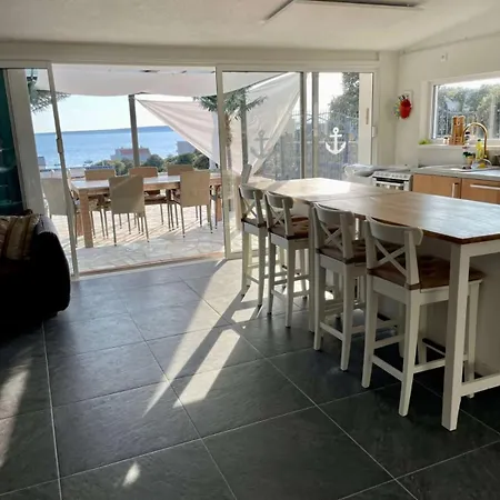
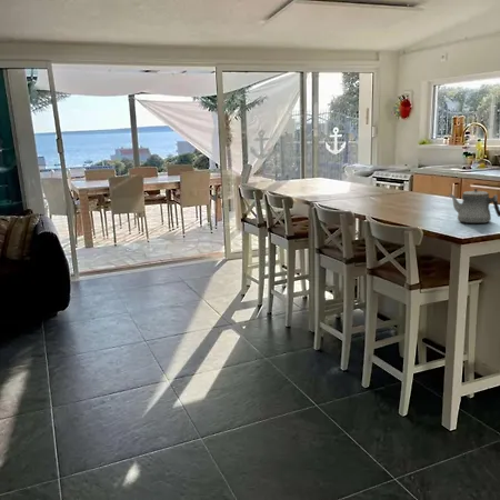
+ teapot [448,188,500,224]
